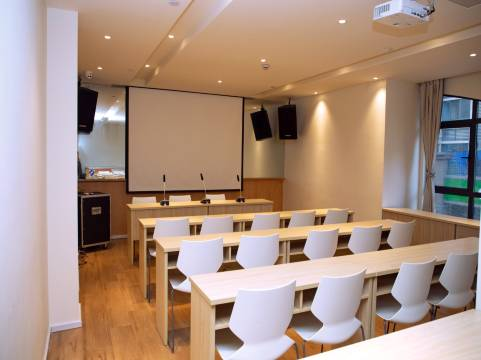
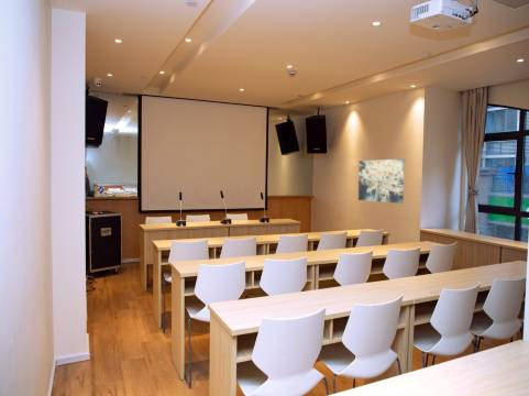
+ wall art [357,157,406,205]
